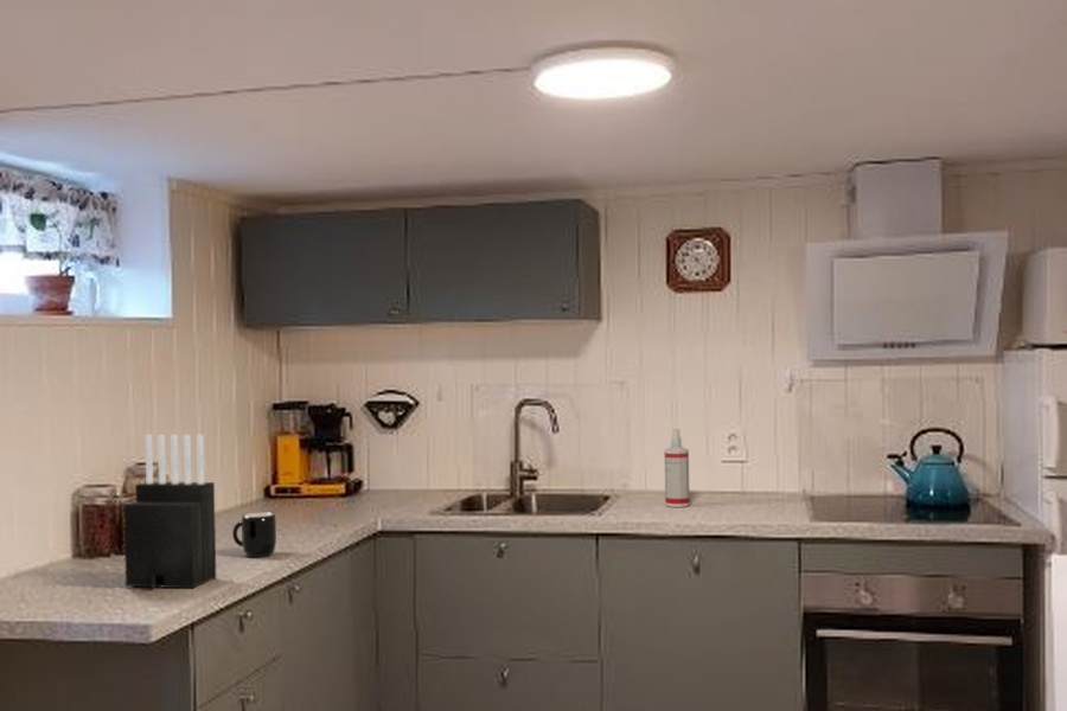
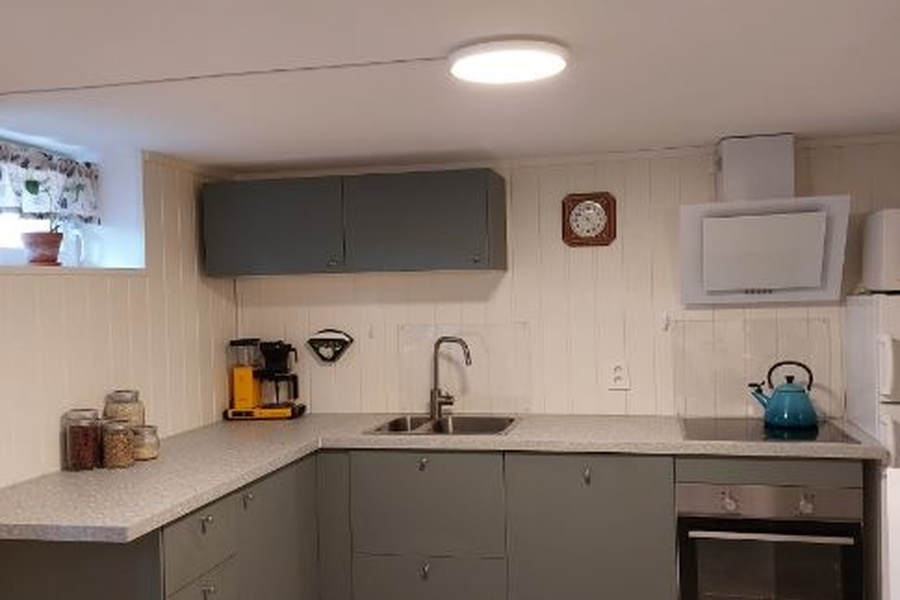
- spray bottle [663,428,691,508]
- knife block [122,434,217,590]
- mug [231,511,277,558]
